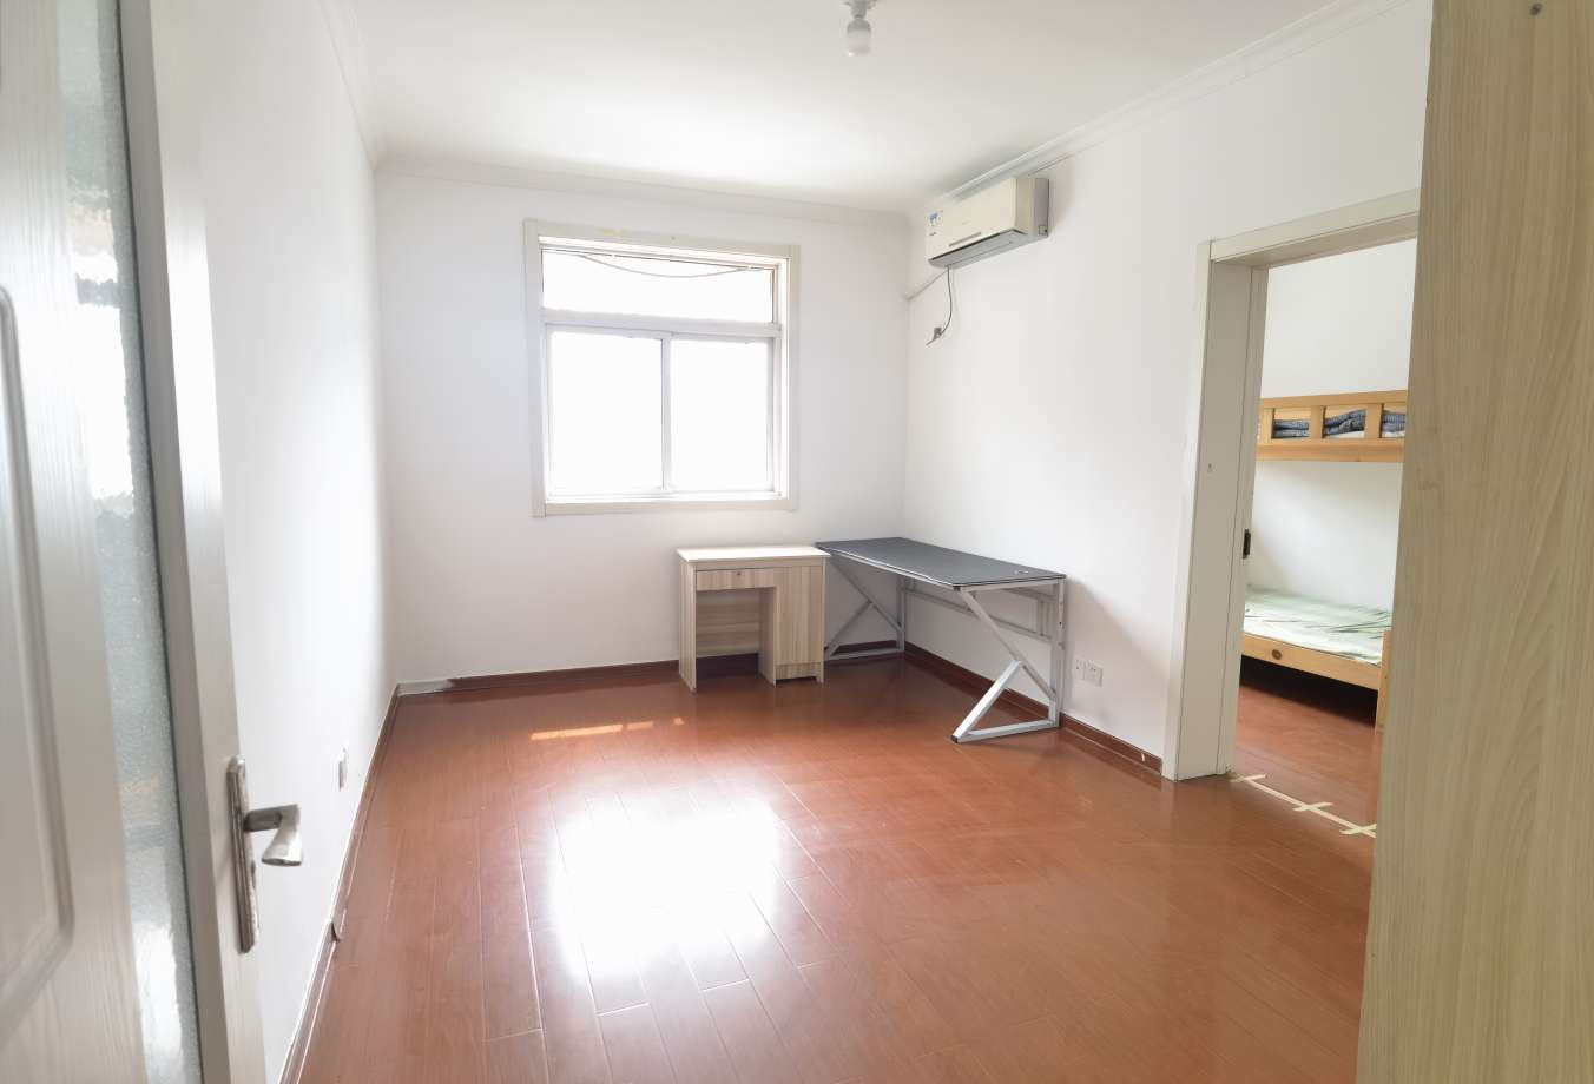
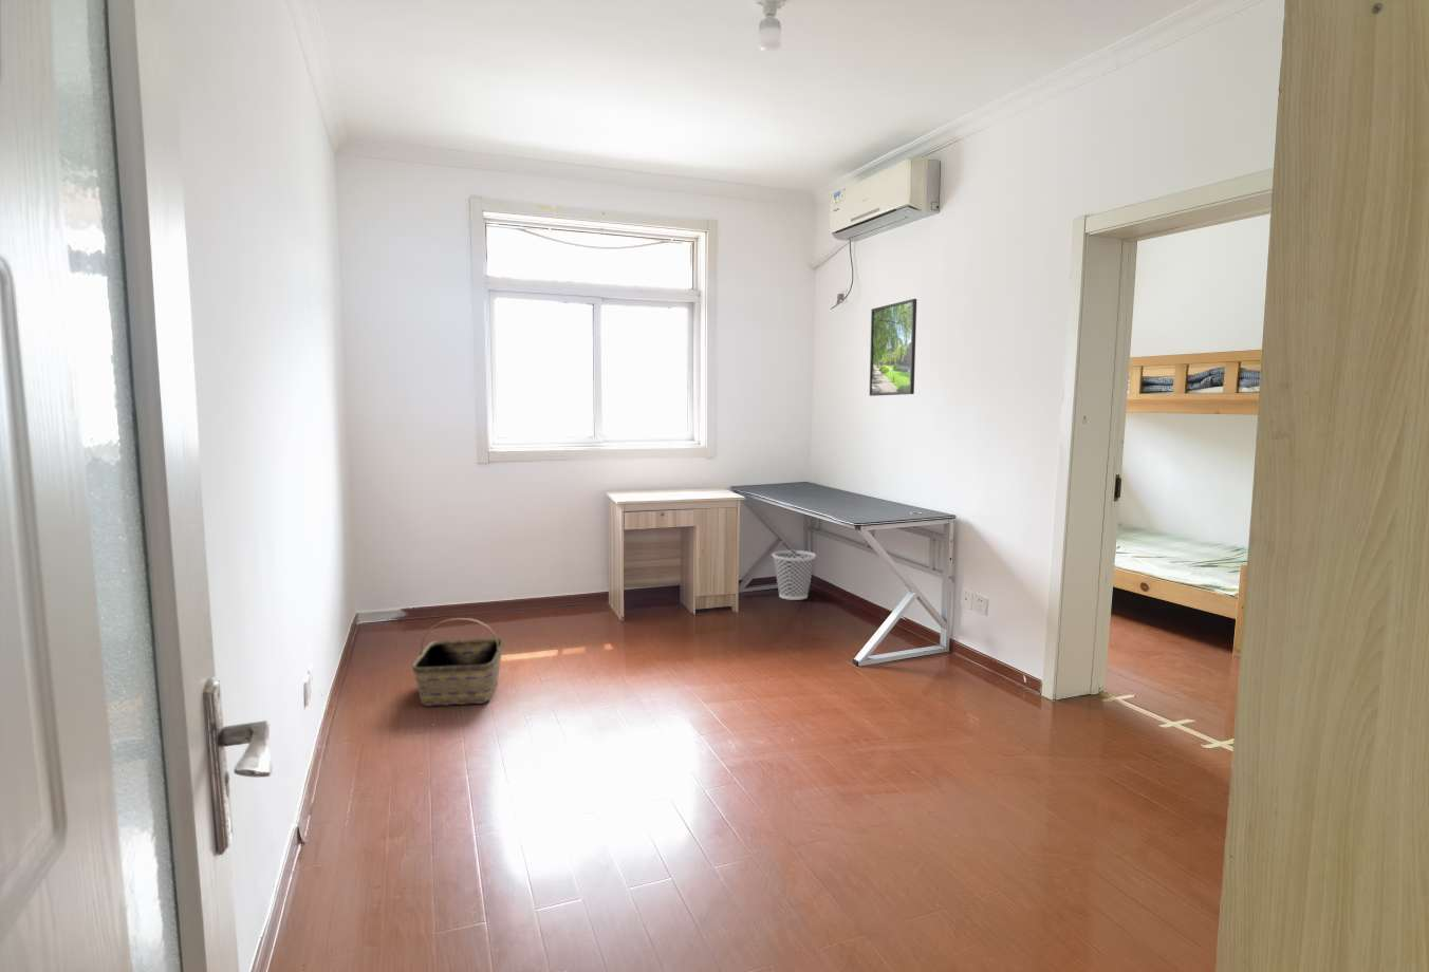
+ wastebasket [771,549,817,601]
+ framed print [869,298,918,397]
+ basket [411,617,505,707]
